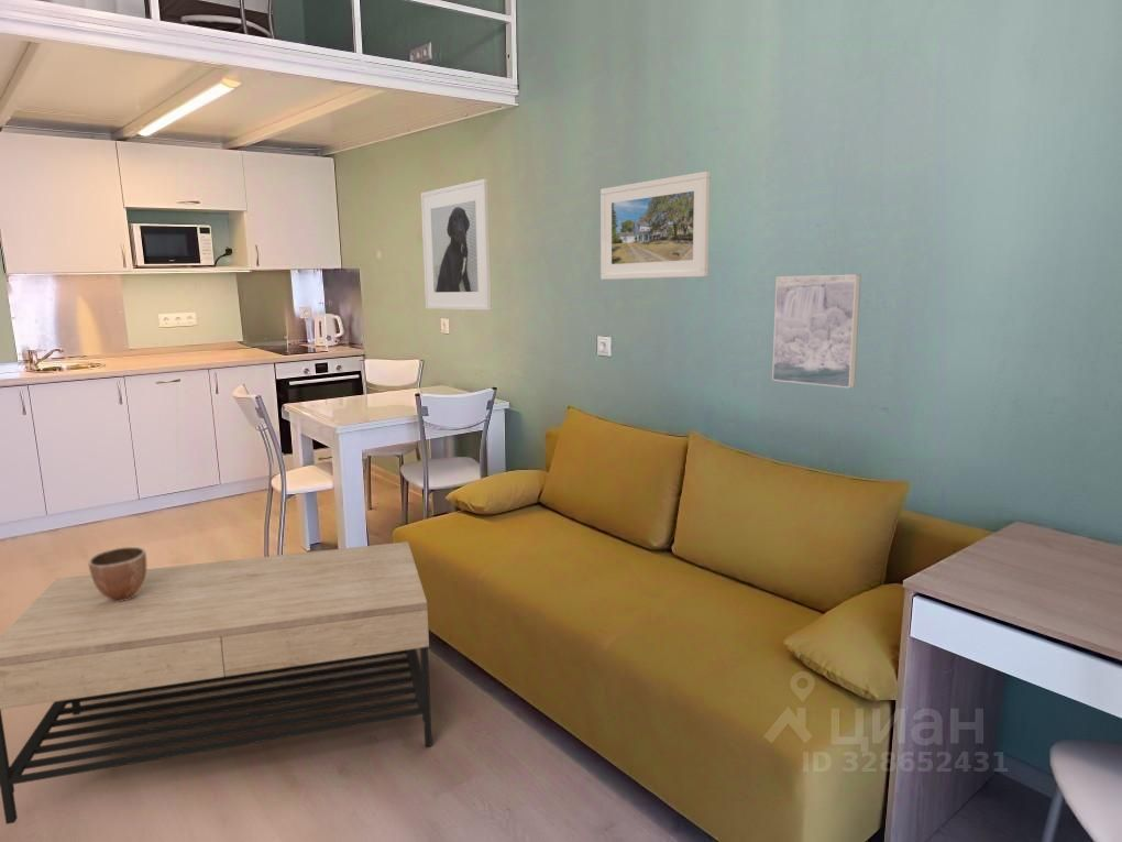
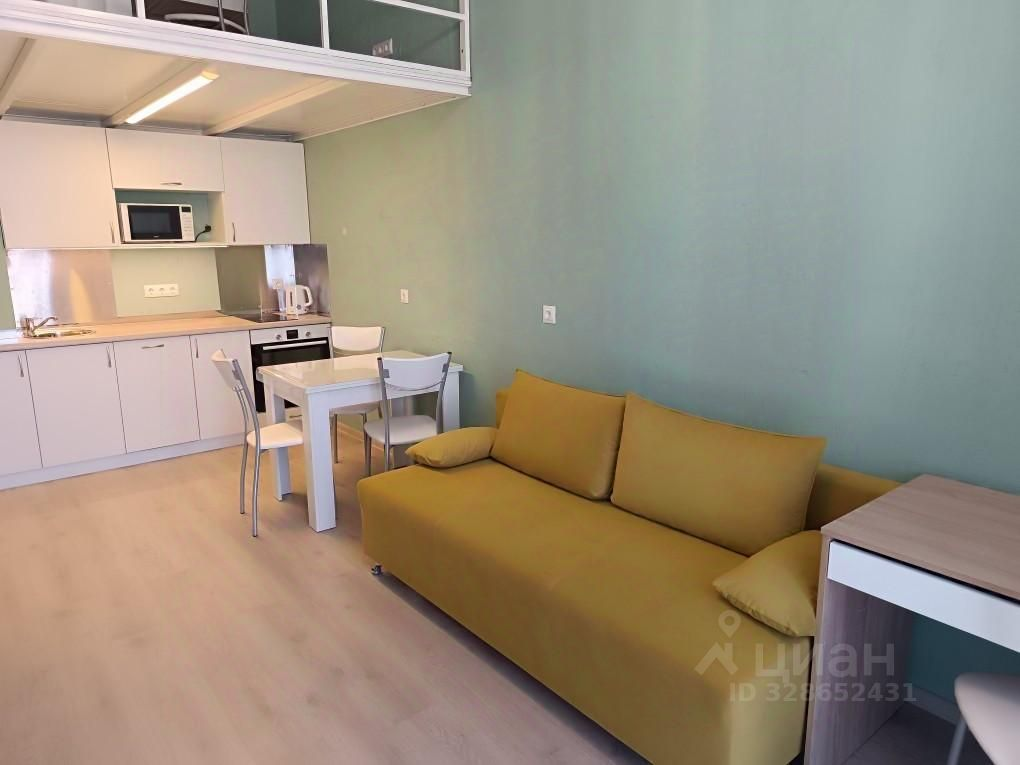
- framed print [420,177,493,311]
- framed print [771,273,862,390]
- coffee table [0,540,433,825]
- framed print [600,171,712,281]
- decorative bowl [87,546,147,602]
